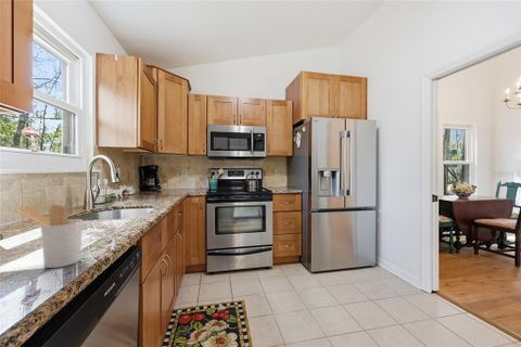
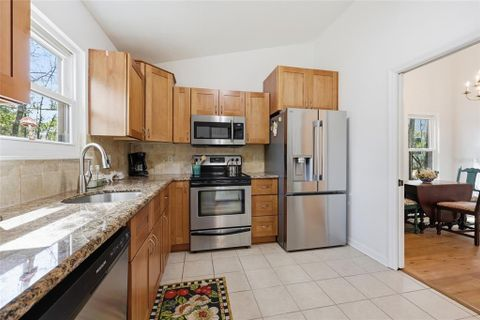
- utensil holder [14,204,84,269]
